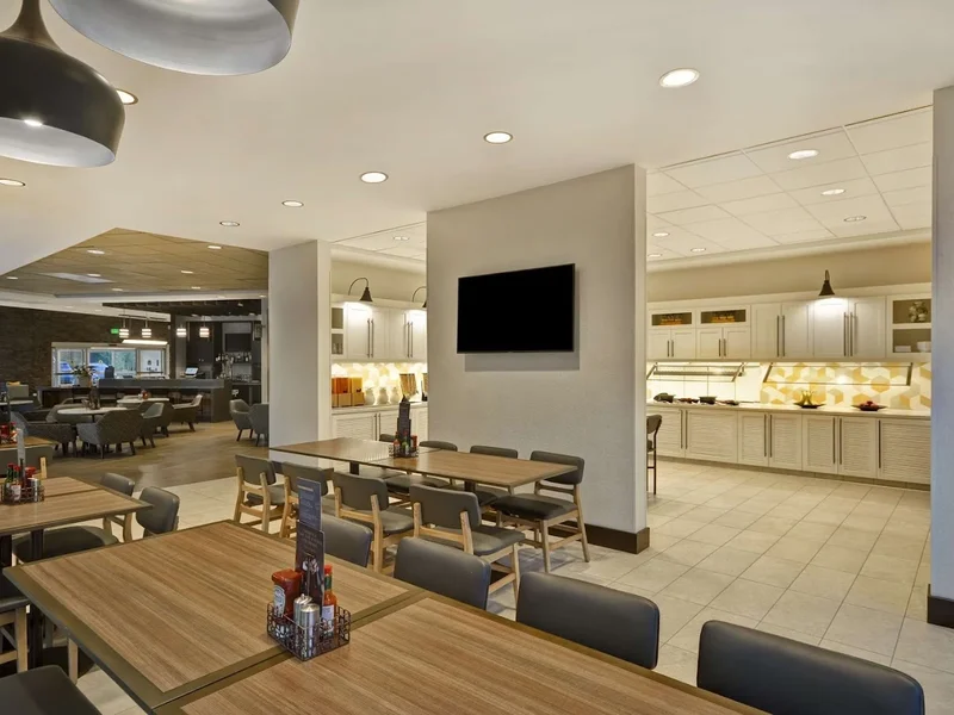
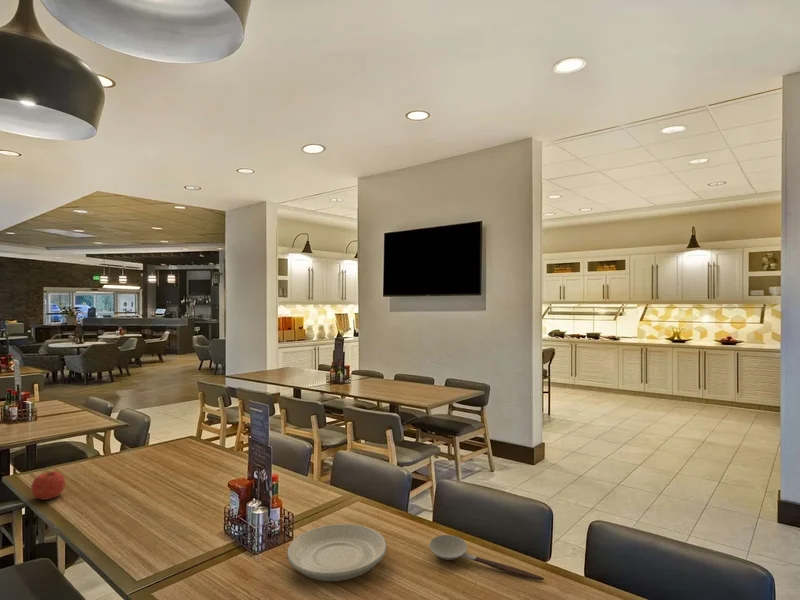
+ plate [286,523,388,582]
+ spoon [429,534,545,581]
+ fruit [30,469,67,501]
